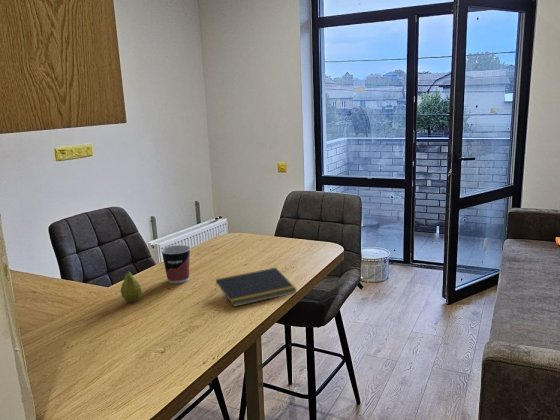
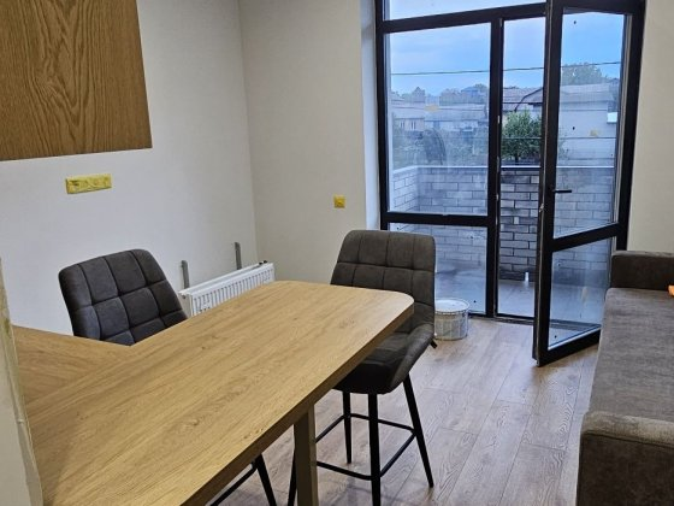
- fruit [120,268,142,303]
- notepad [214,267,298,308]
- cup [160,244,192,284]
